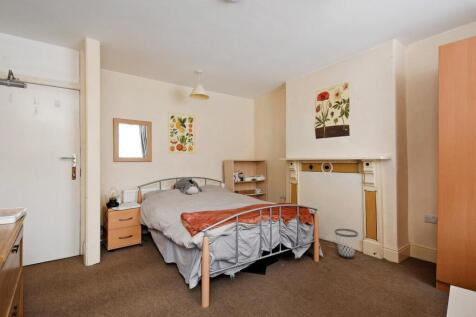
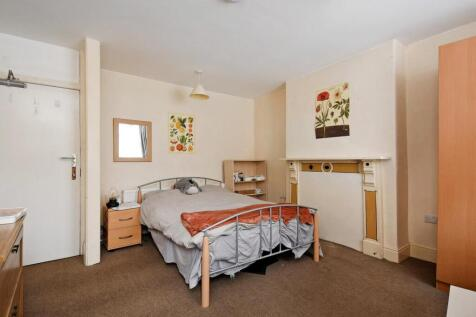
- wastebasket [334,228,359,260]
